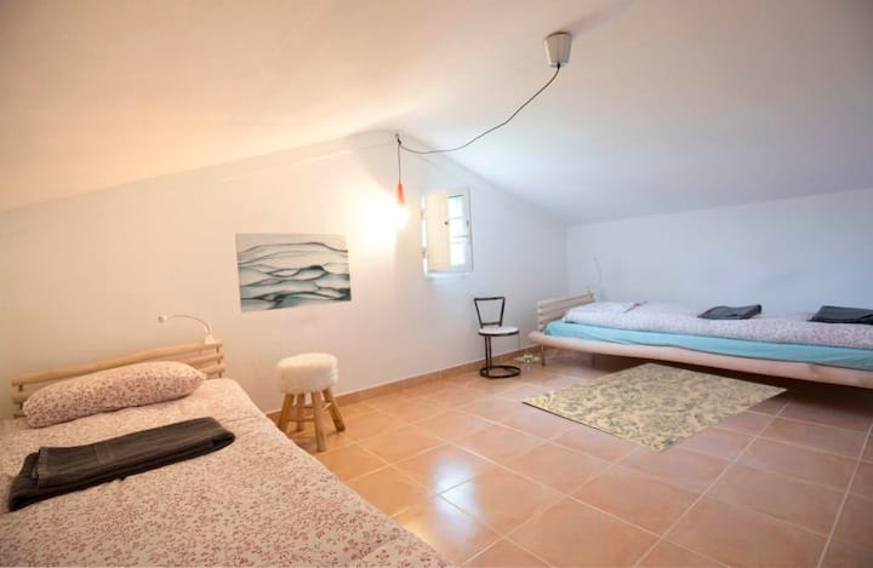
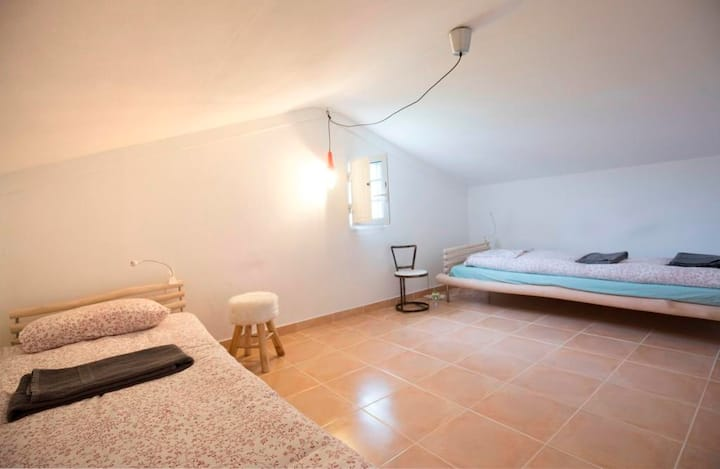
- rug [519,362,788,453]
- wall art [234,231,353,314]
